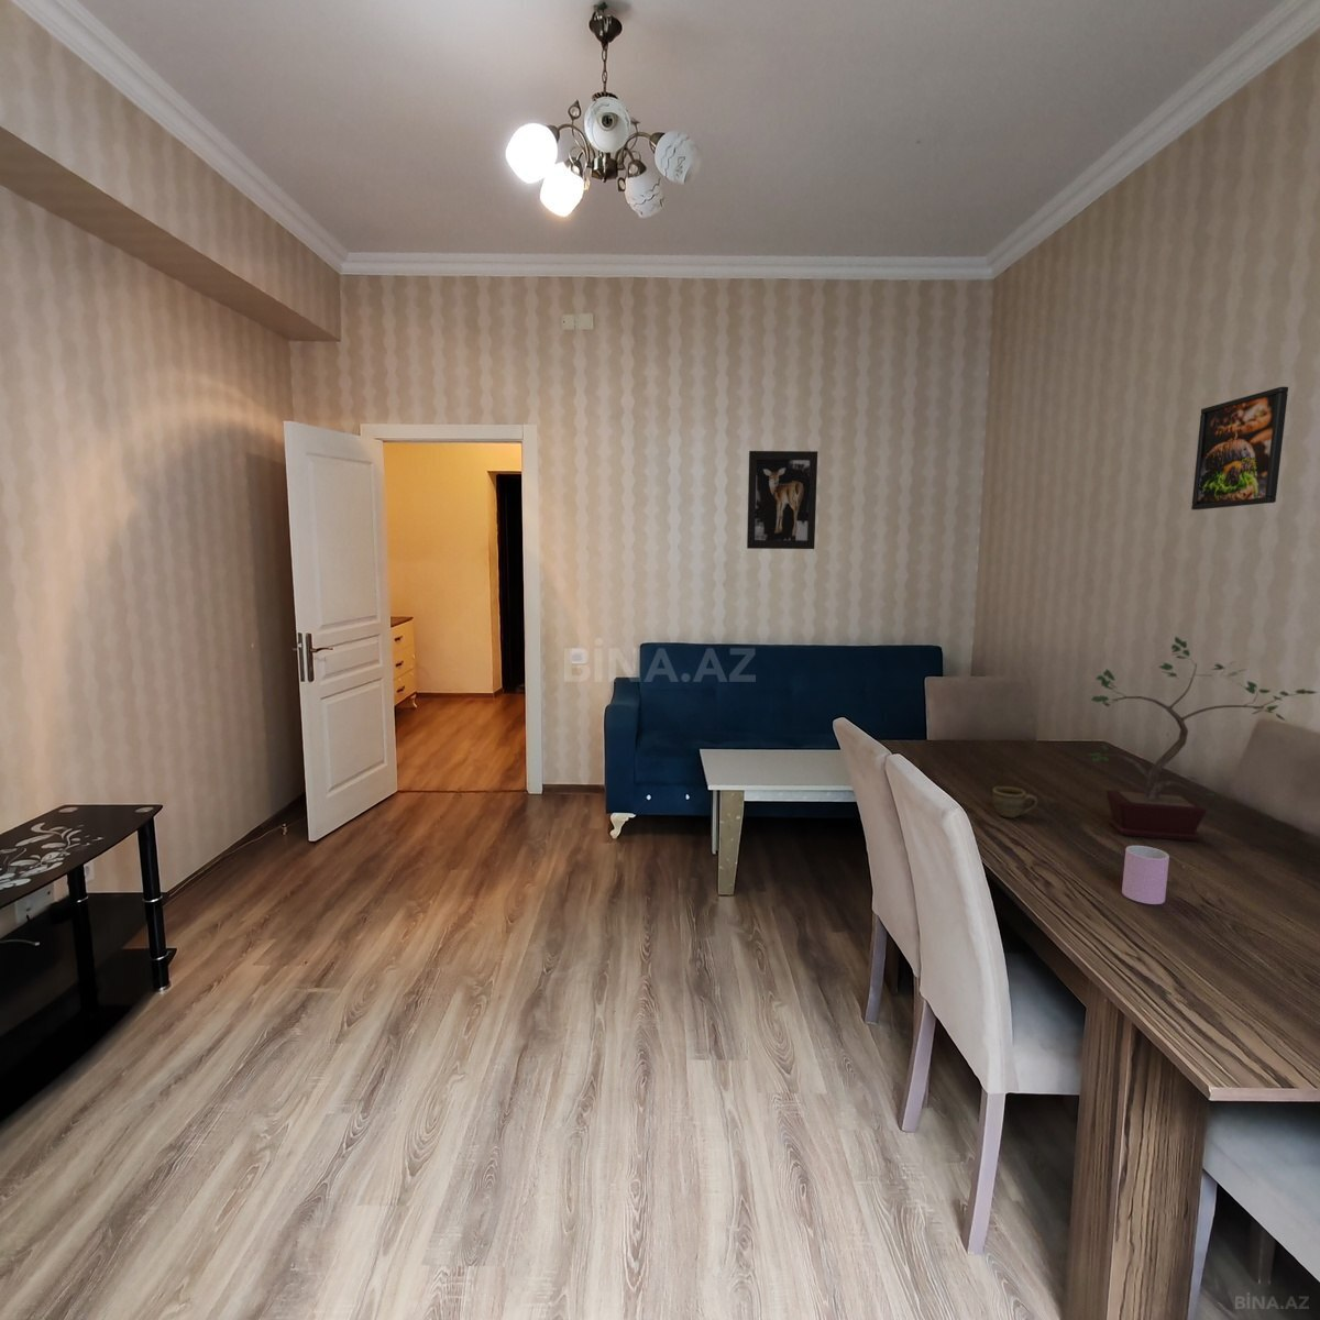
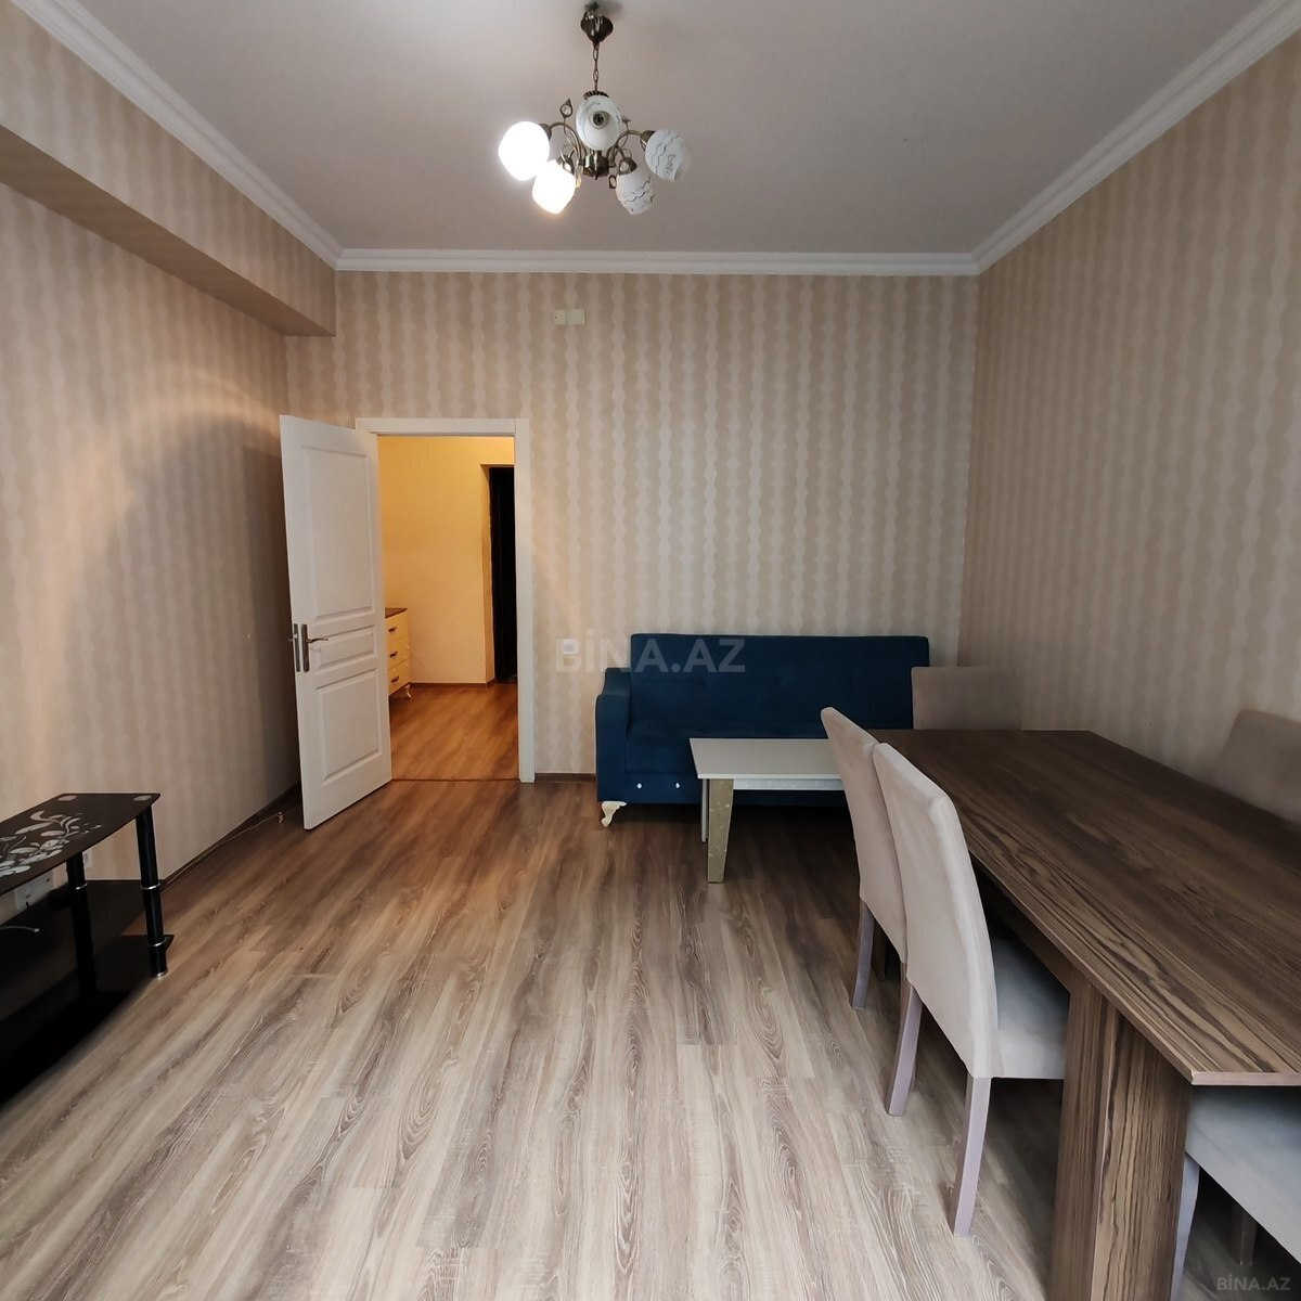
- cup [992,786,1038,818]
- cup [1121,845,1170,905]
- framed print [1191,386,1290,510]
- potted plant [1089,635,1318,843]
- wall art [746,450,818,550]
